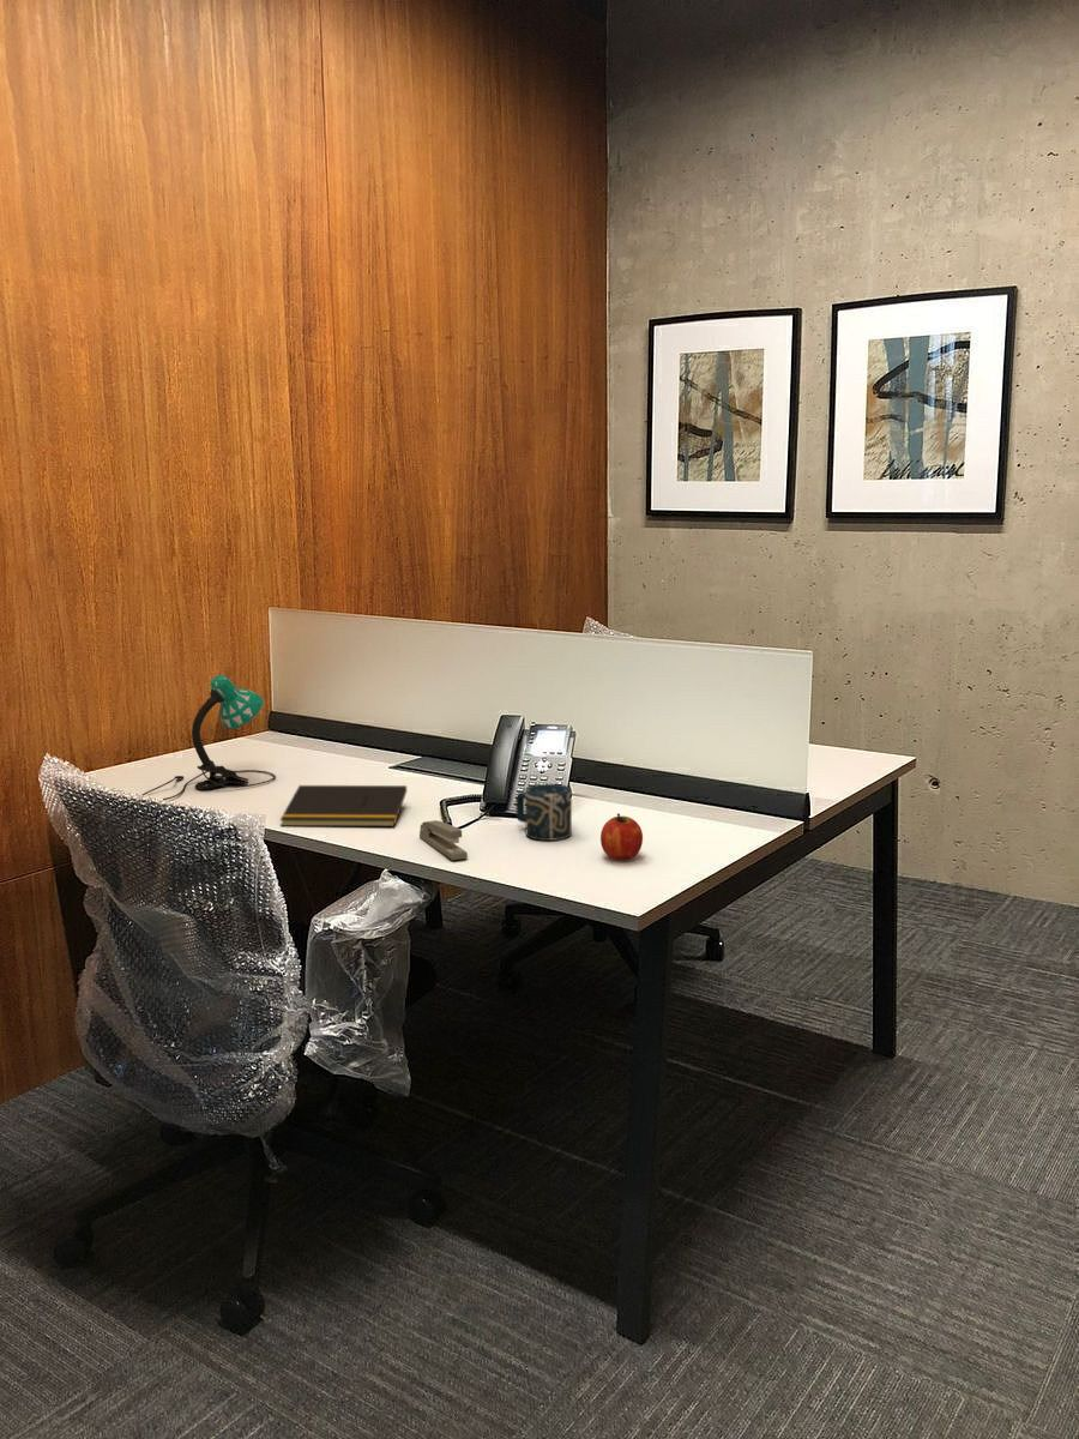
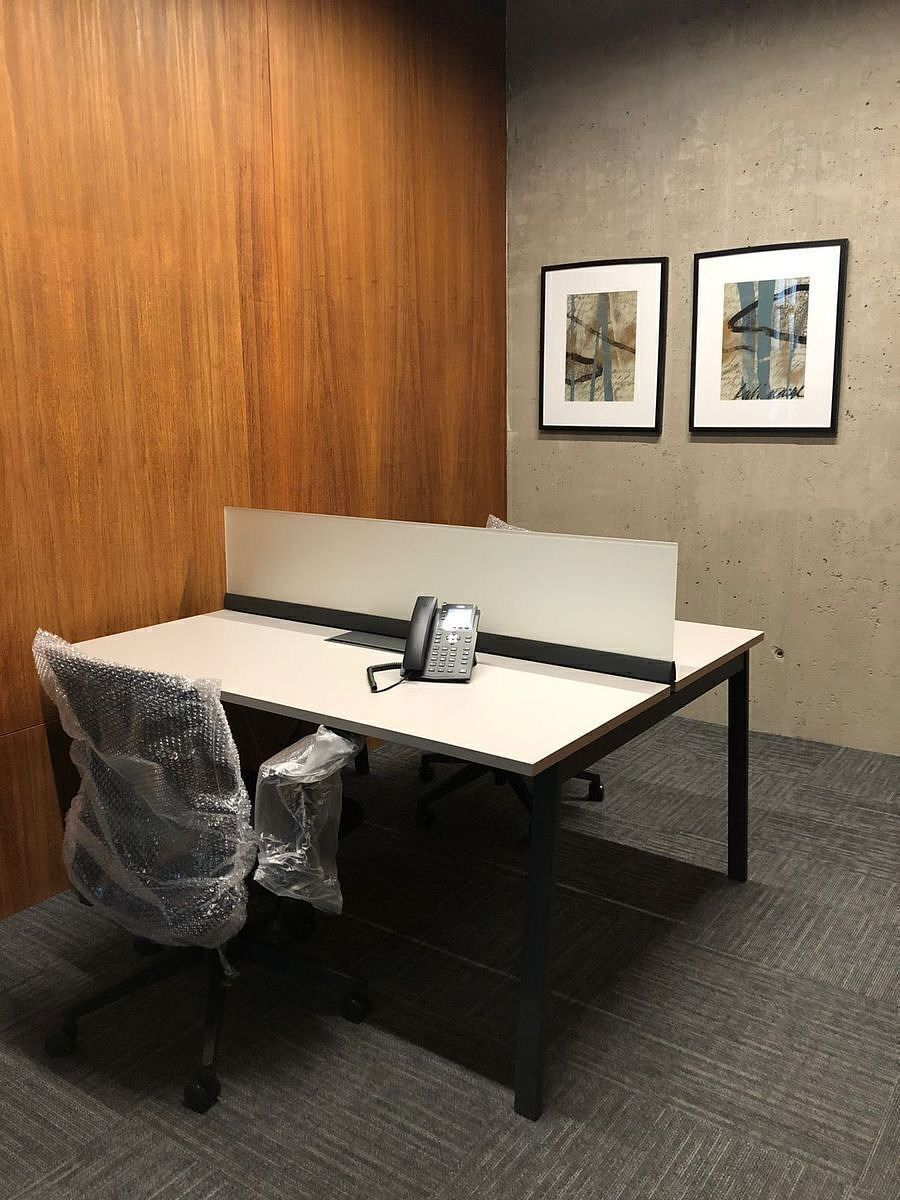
- notepad [279,784,408,827]
- stapler [418,819,469,861]
- desk lamp [141,674,277,801]
- fruit [599,812,644,861]
- cup [514,783,573,842]
